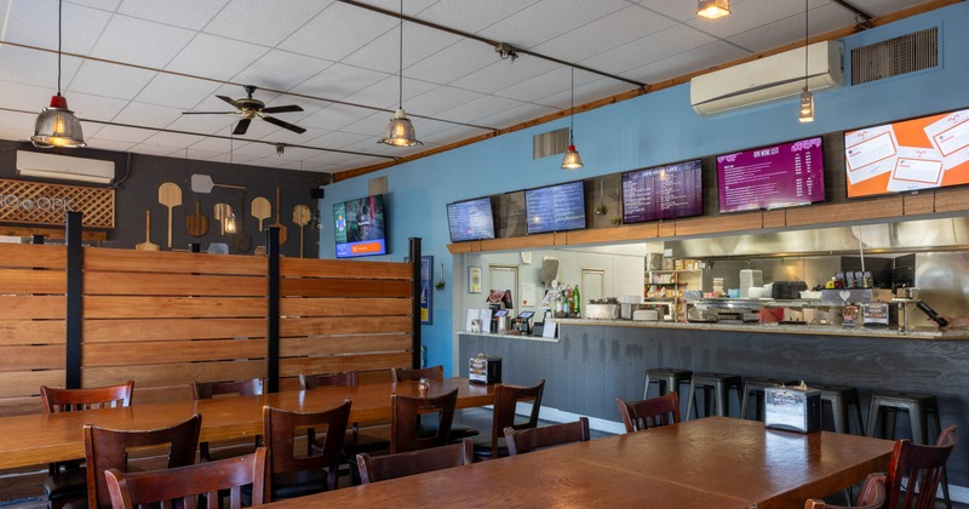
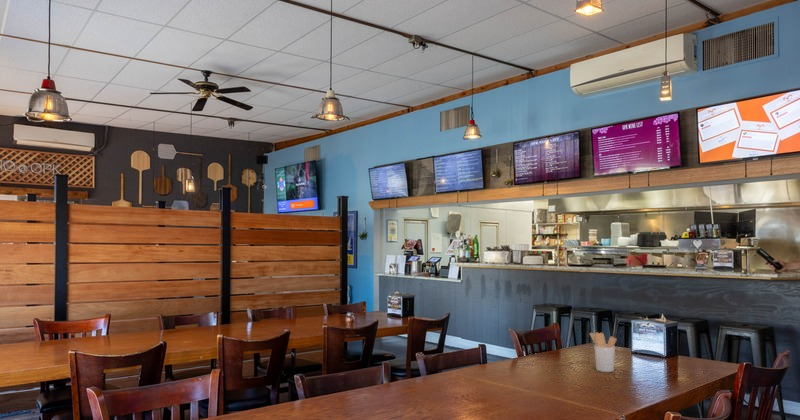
+ utensil holder [589,332,618,373]
